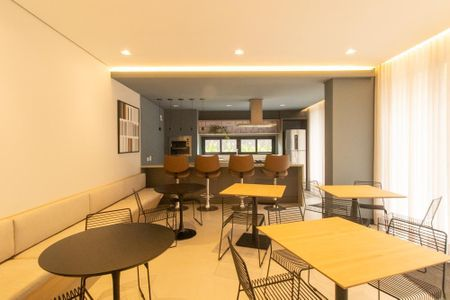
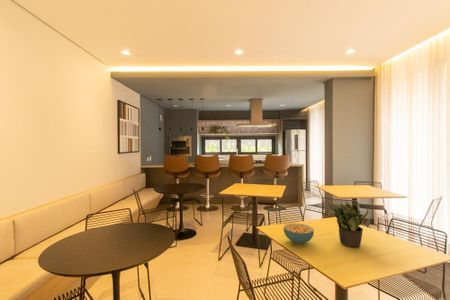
+ cereal bowl [282,222,315,245]
+ potted plant [328,199,370,248]
